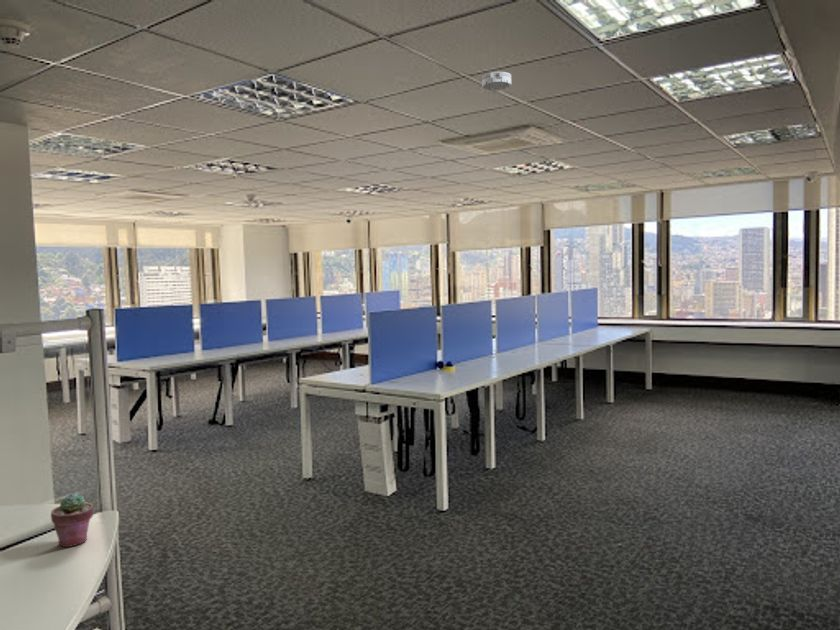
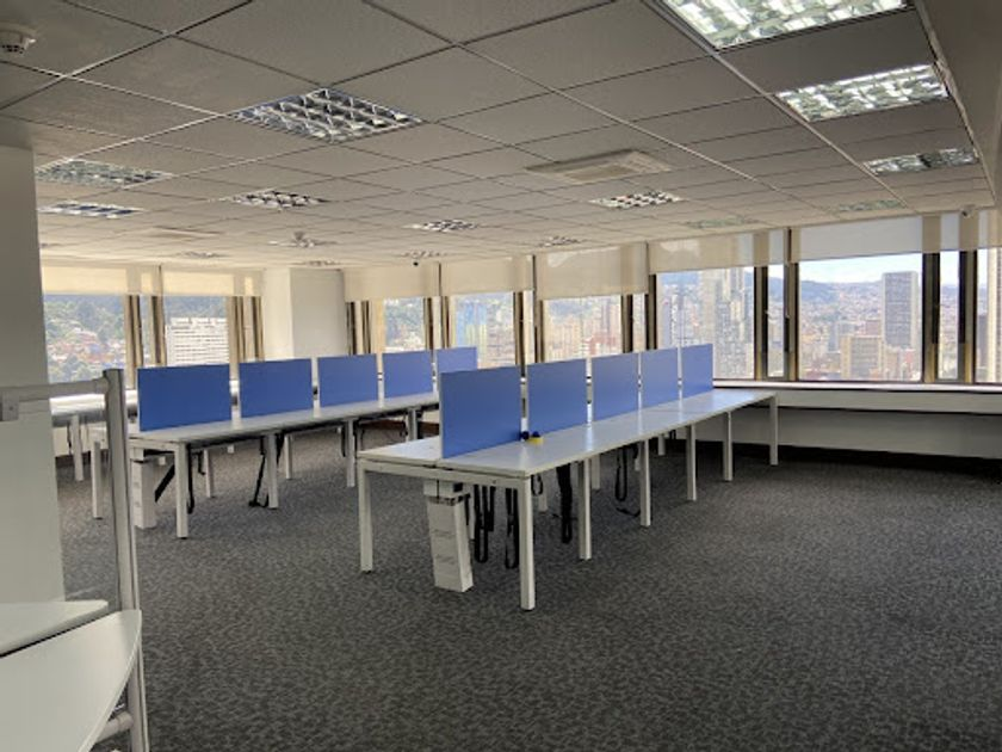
- smoke detector [481,70,512,92]
- potted succulent [50,492,94,548]
